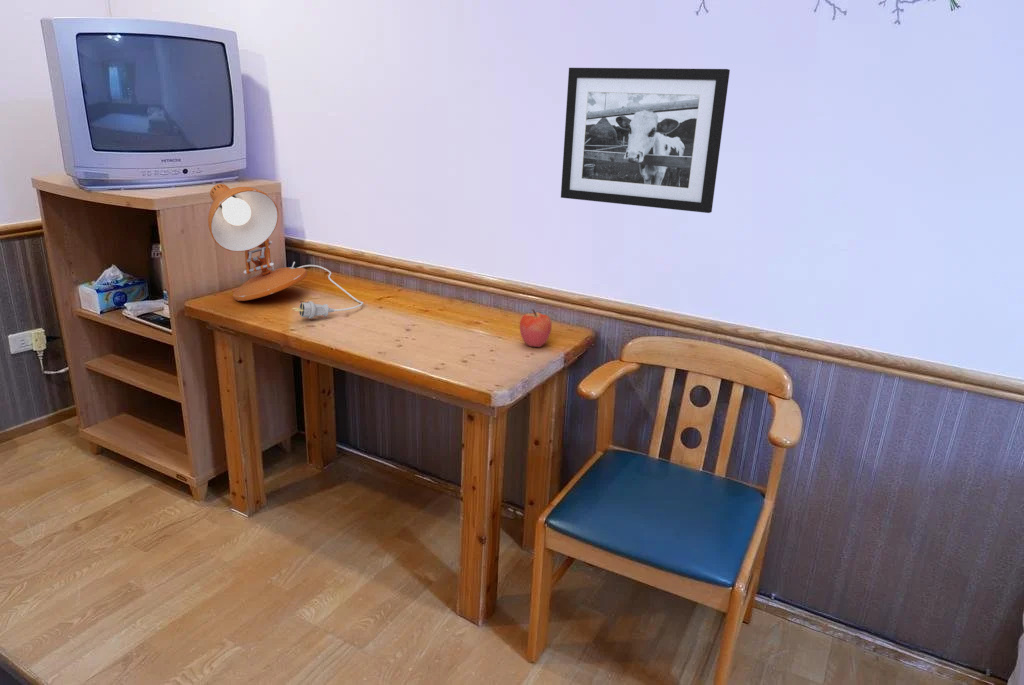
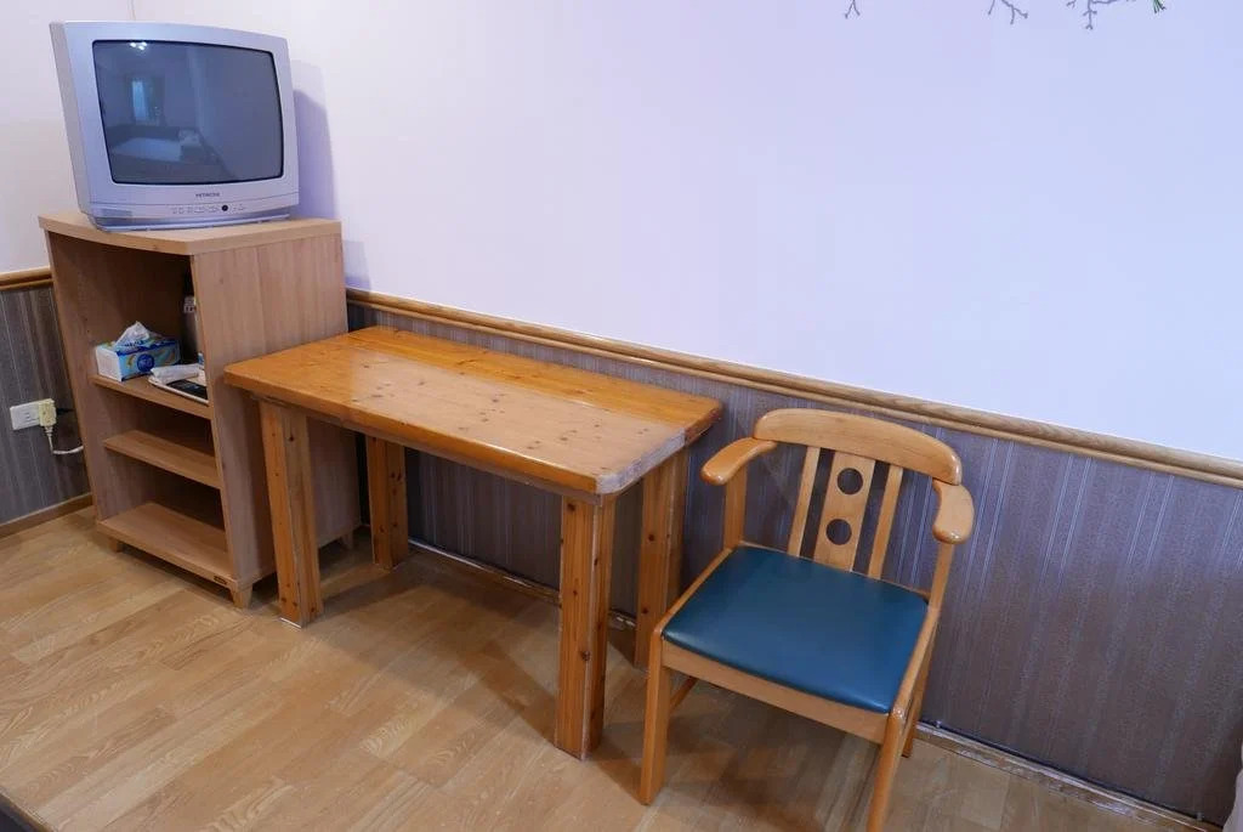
- desk lamp [207,183,364,319]
- apple [519,308,553,348]
- picture frame [560,67,731,214]
